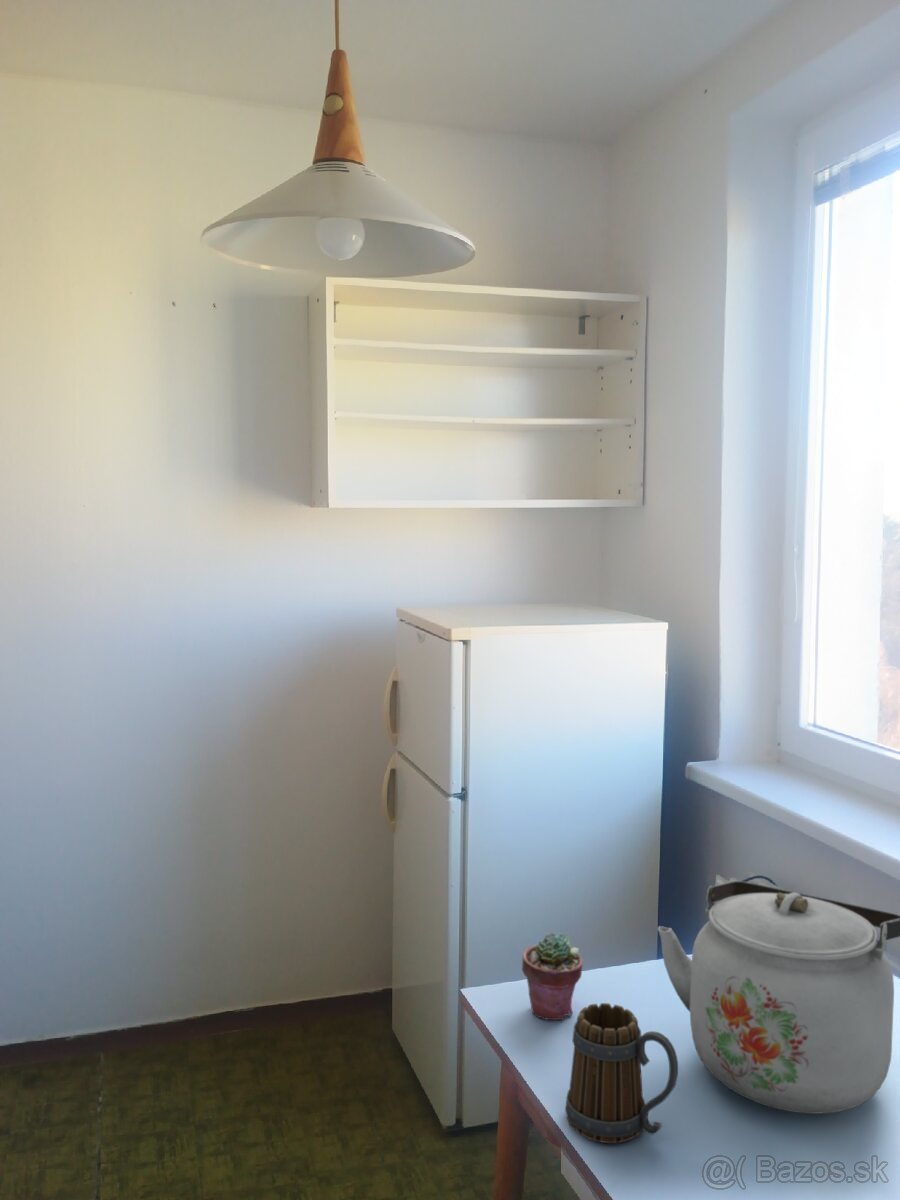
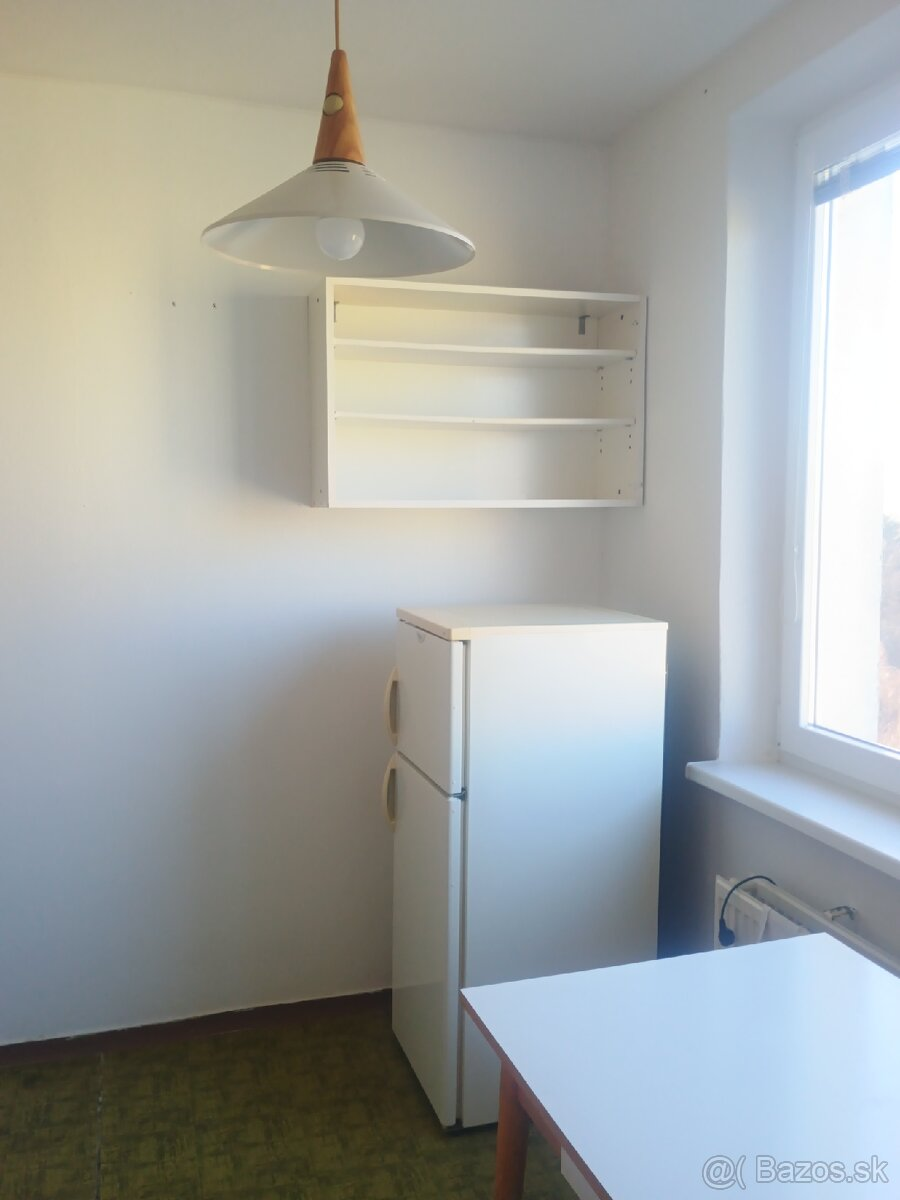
- potted succulent [521,932,584,1021]
- mug [564,1002,679,1144]
- kettle [657,880,900,1115]
